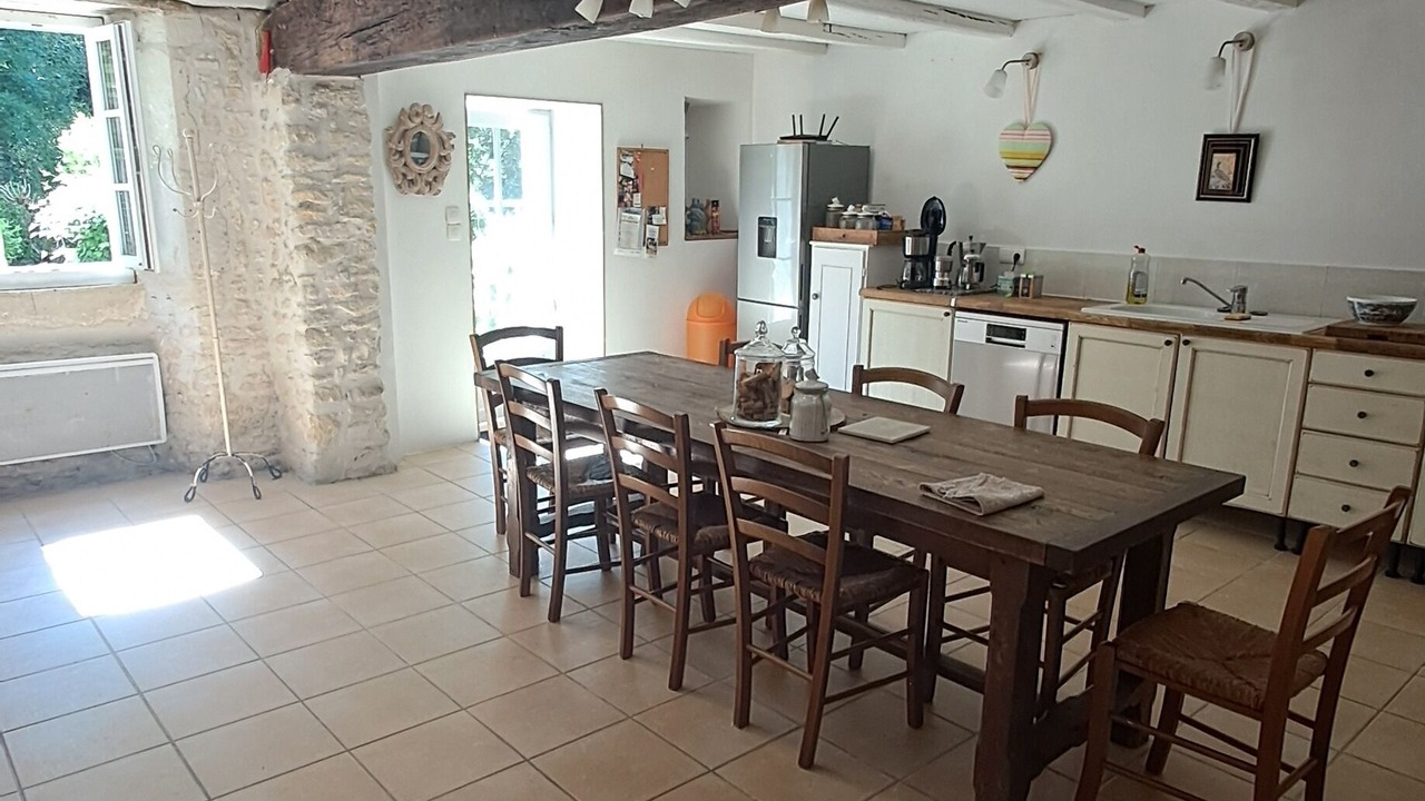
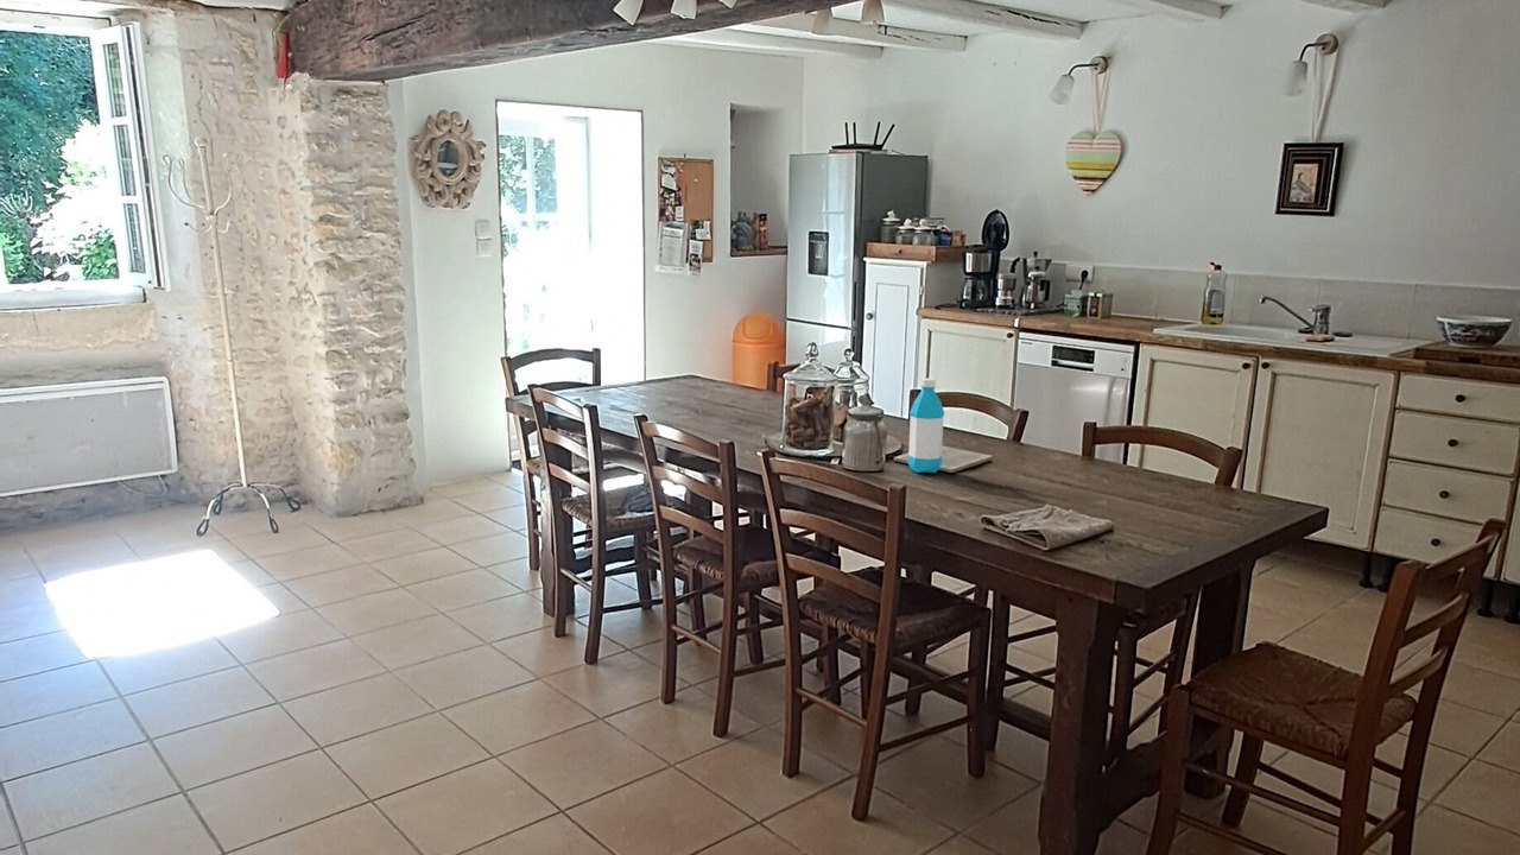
+ water bottle [907,378,945,474]
